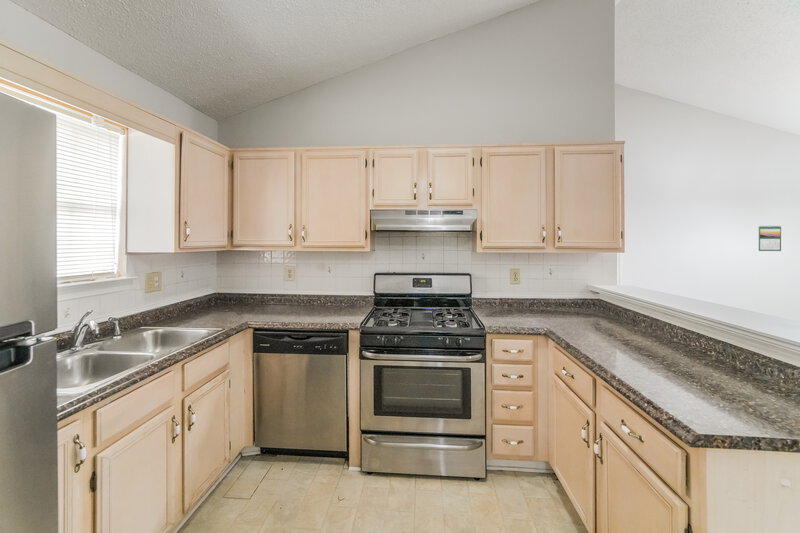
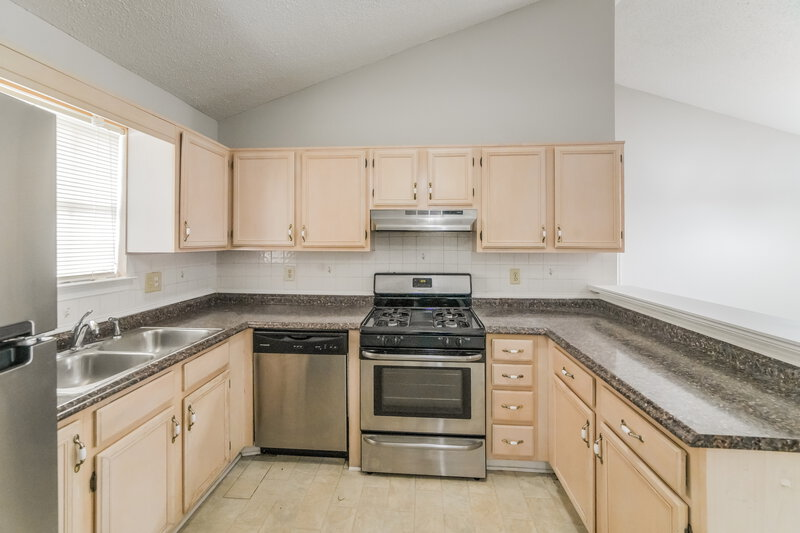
- calendar [758,225,782,252]
